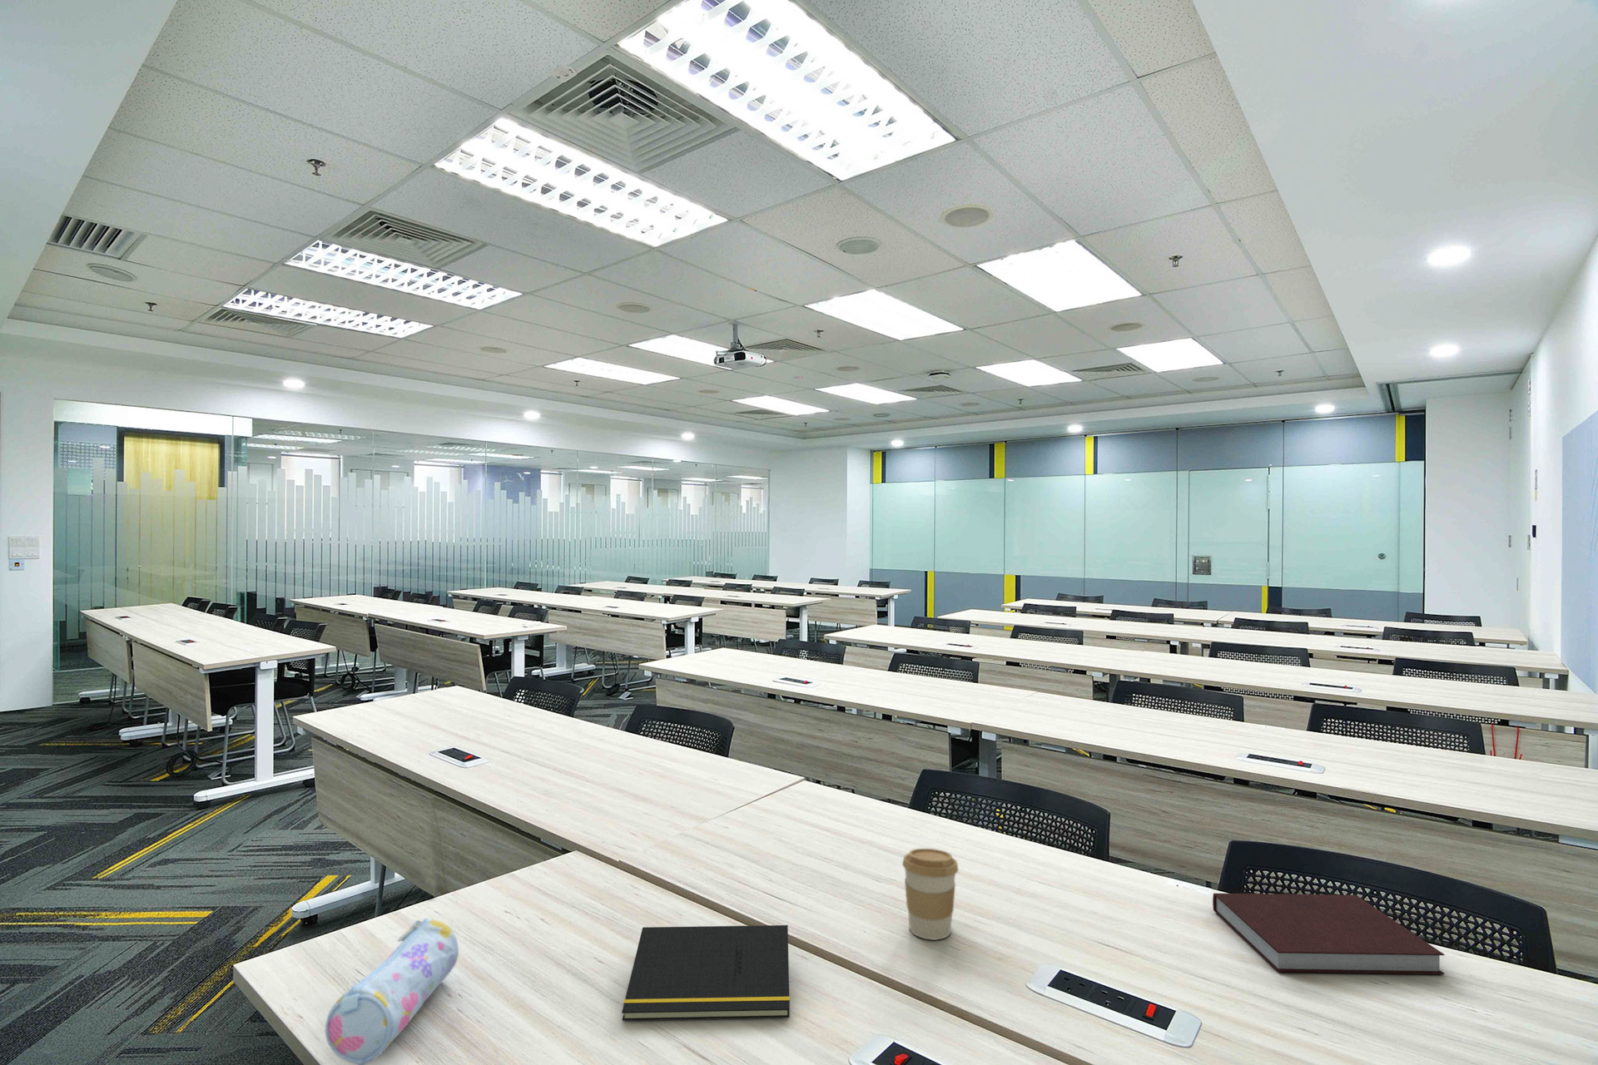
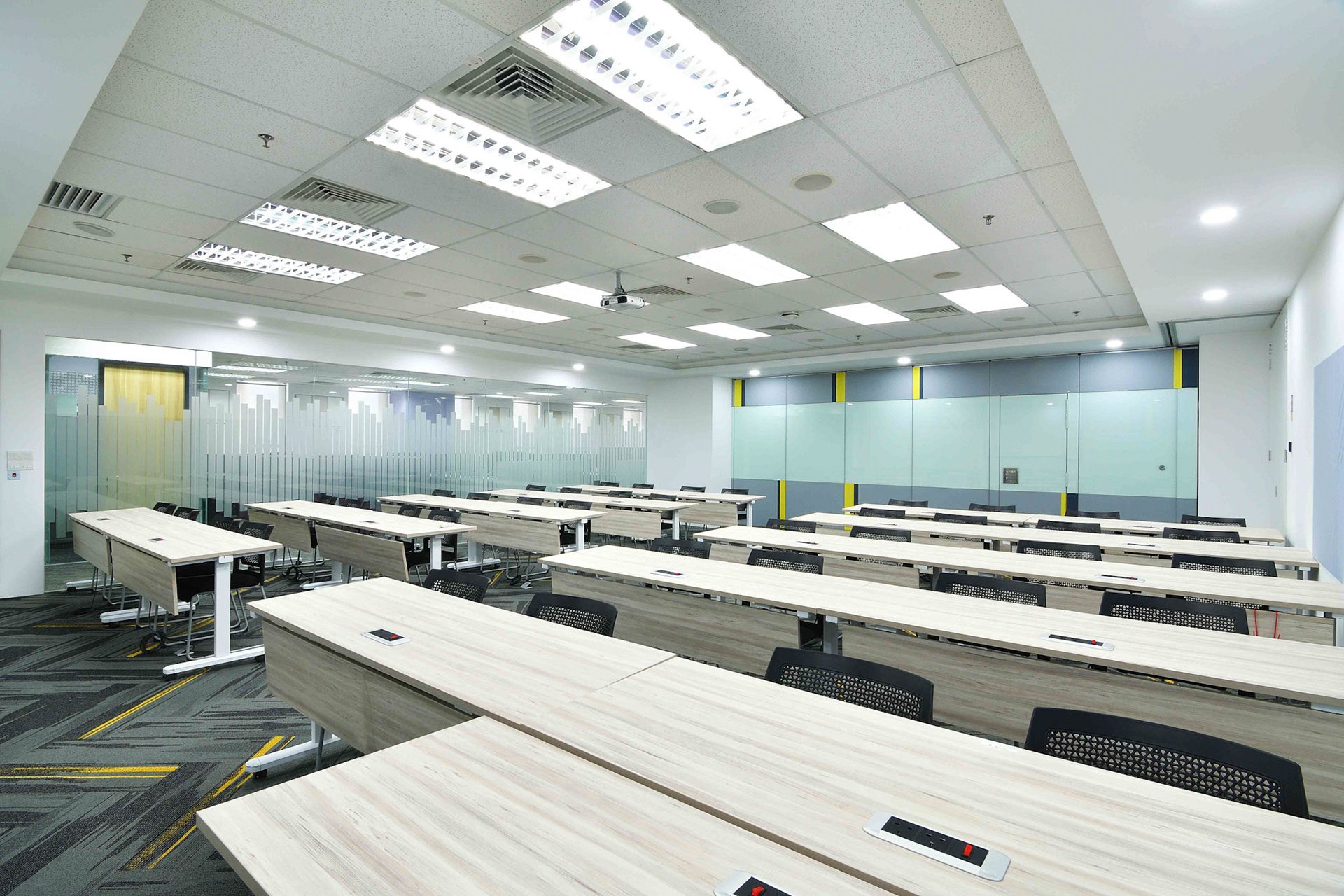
- pencil case [325,916,459,1065]
- coffee cup [901,847,958,940]
- notepad [621,925,791,1022]
- notebook [1212,893,1446,975]
